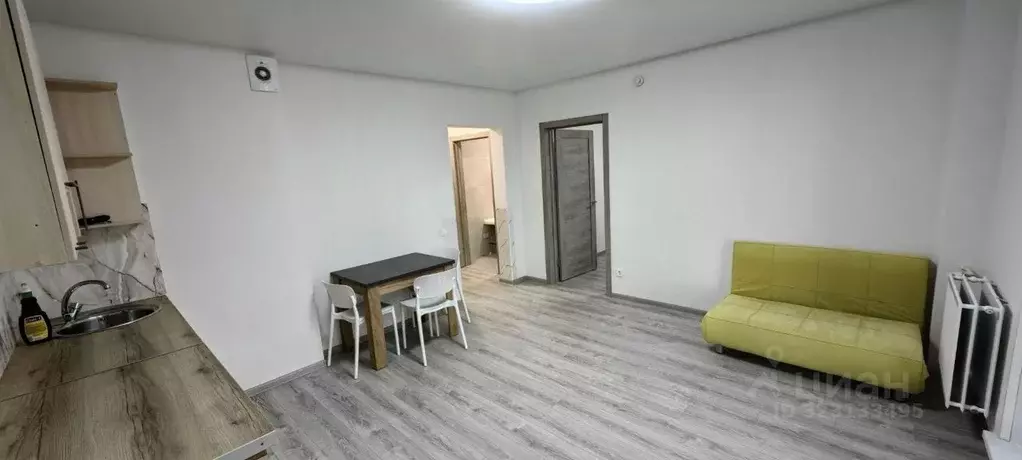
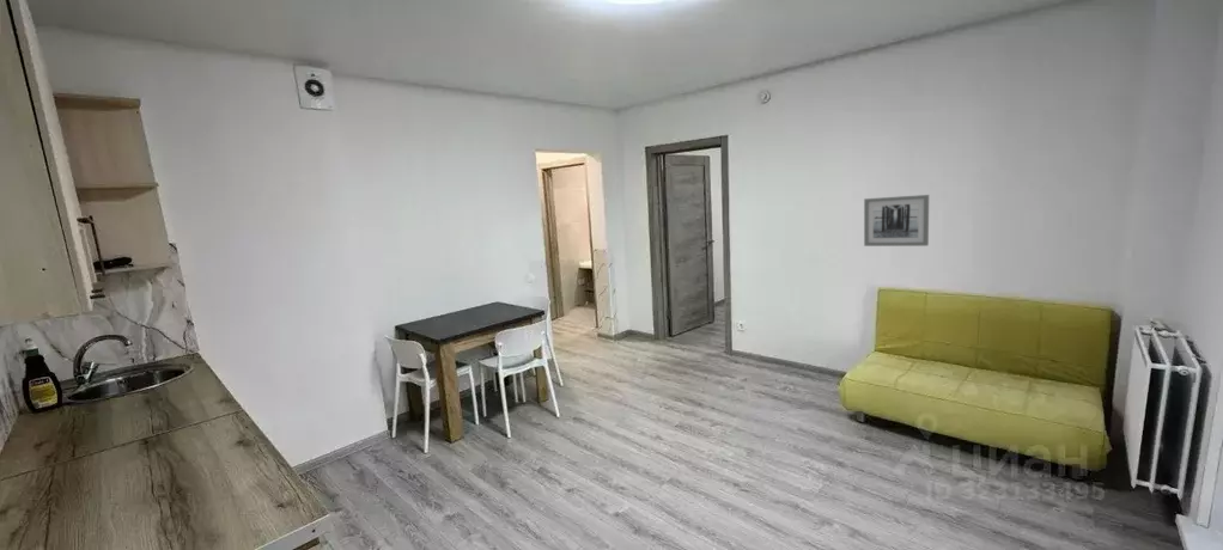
+ wall art [863,194,930,248]
